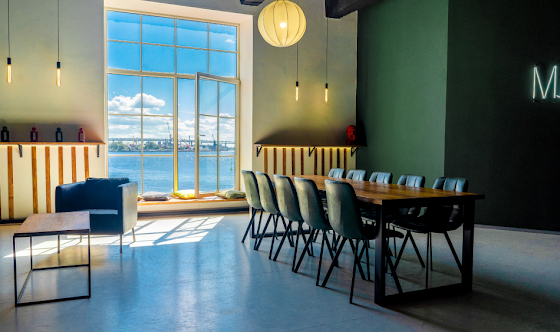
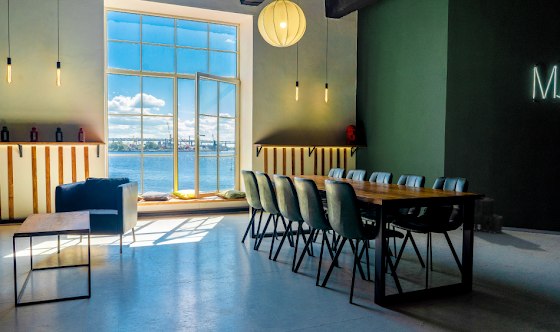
+ storage crate [459,197,504,235]
